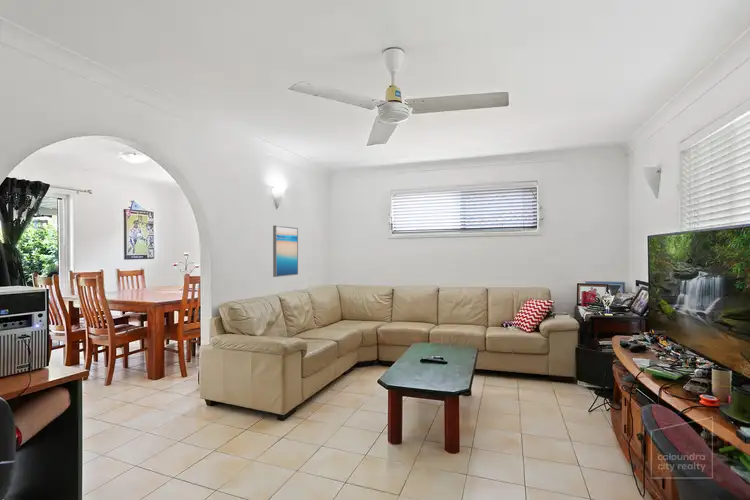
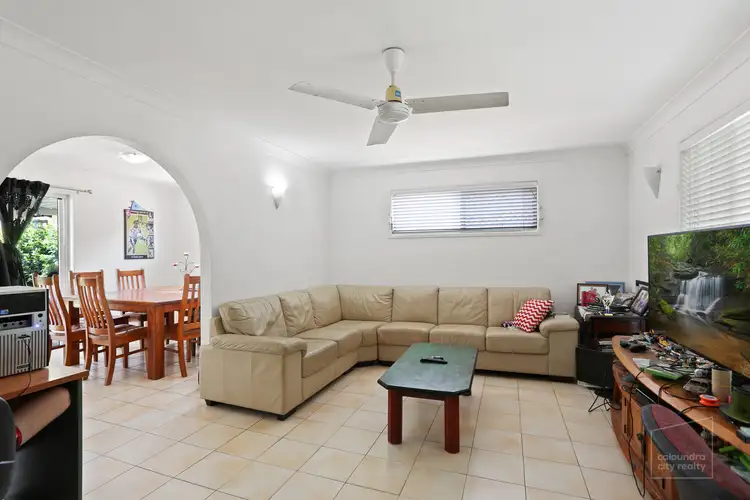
- wall art [272,225,299,278]
